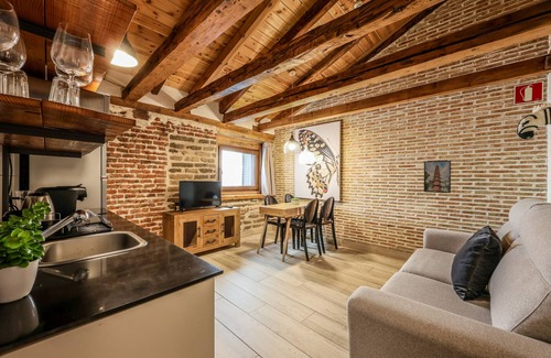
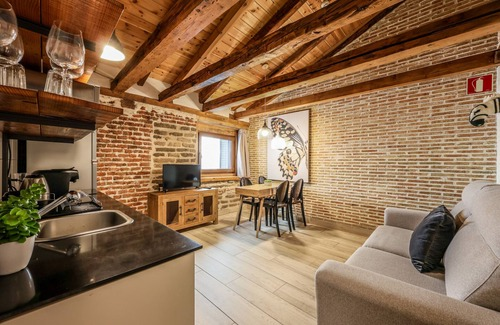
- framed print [423,160,452,194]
